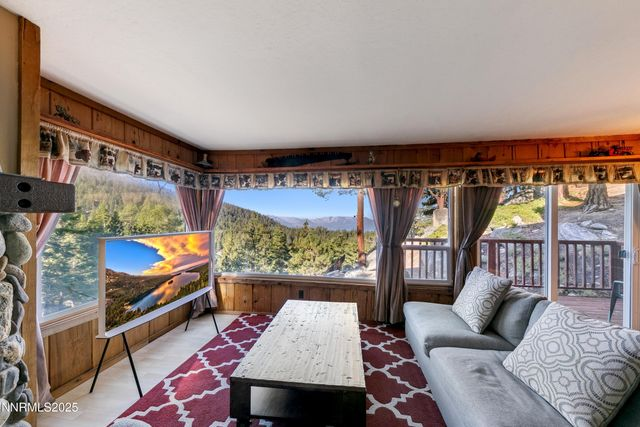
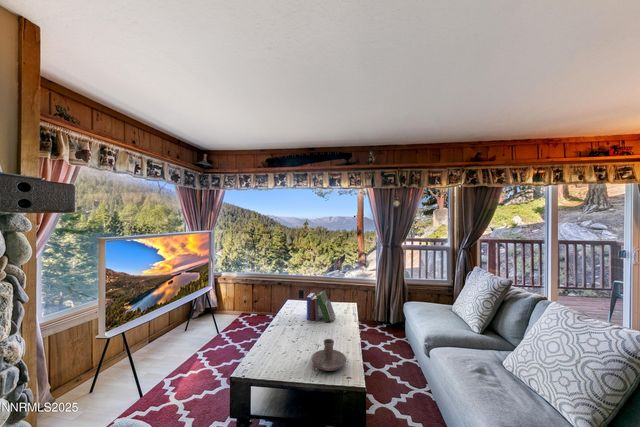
+ candle holder [310,338,347,372]
+ book [306,289,337,323]
